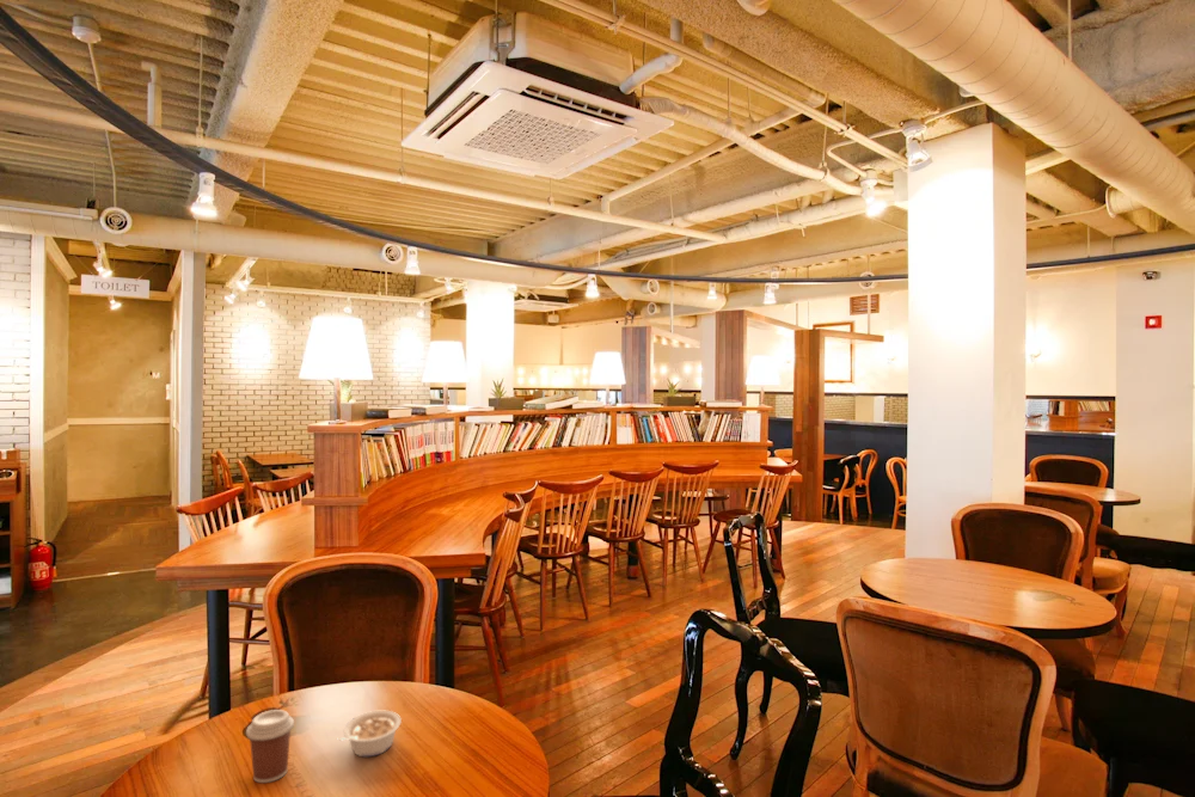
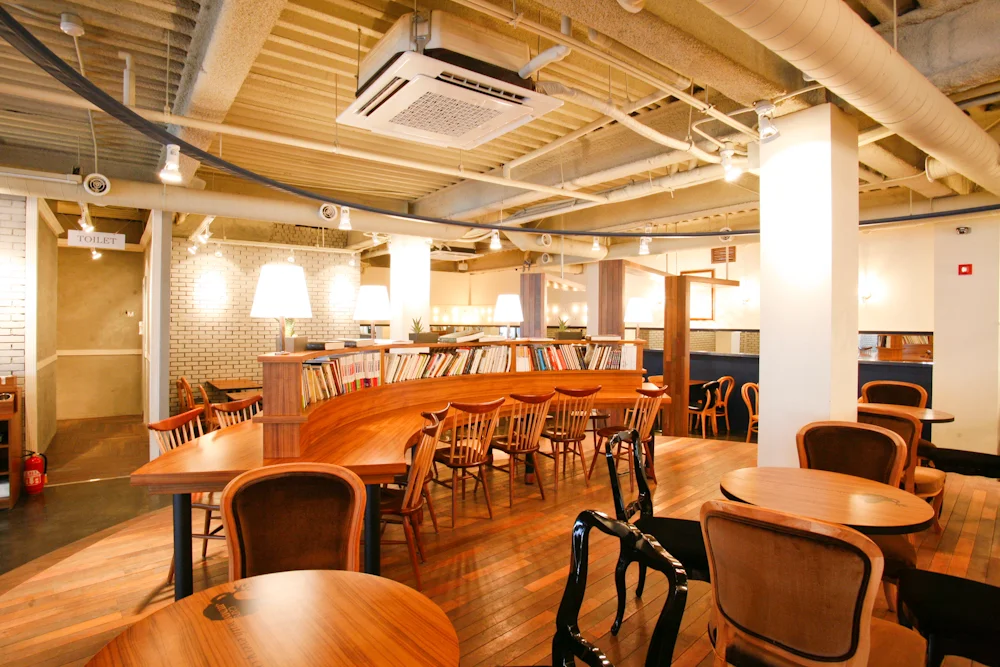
- legume [337,710,403,758]
- coffee cup [245,709,295,784]
